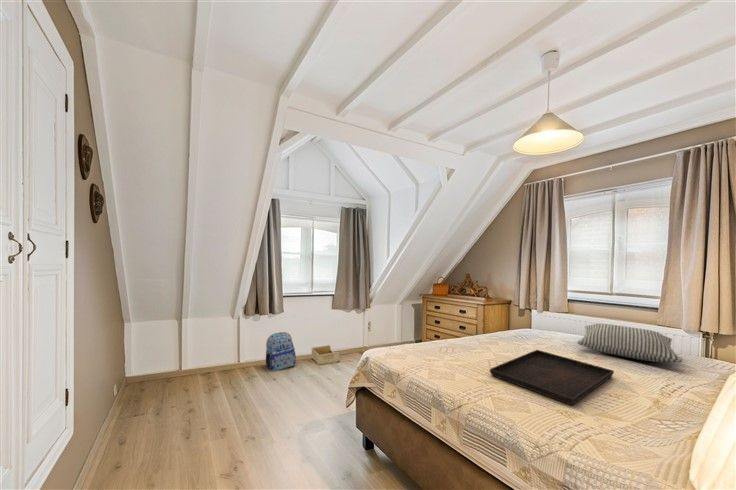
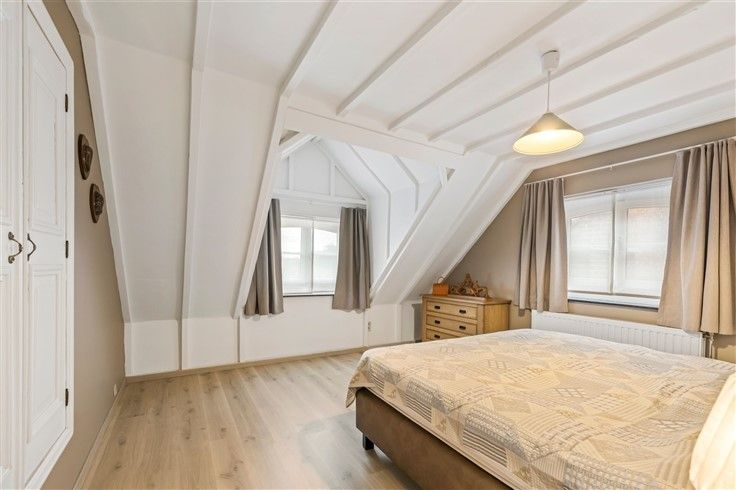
- backpack [265,331,297,371]
- serving tray [489,349,615,406]
- pillow [576,323,683,363]
- storage bin [310,344,341,365]
